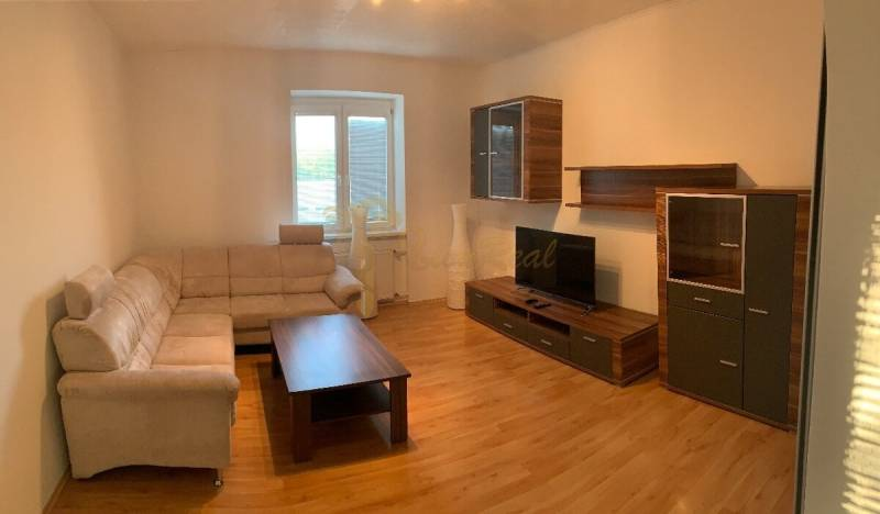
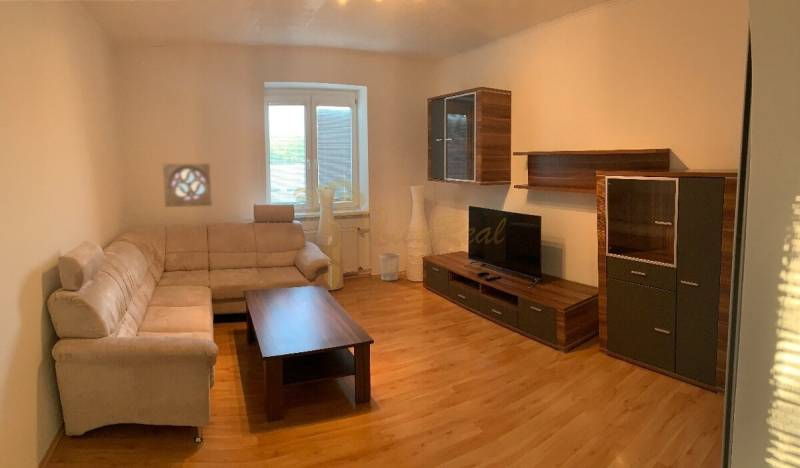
+ wall ornament [162,163,213,208]
+ wastebasket [378,252,400,281]
